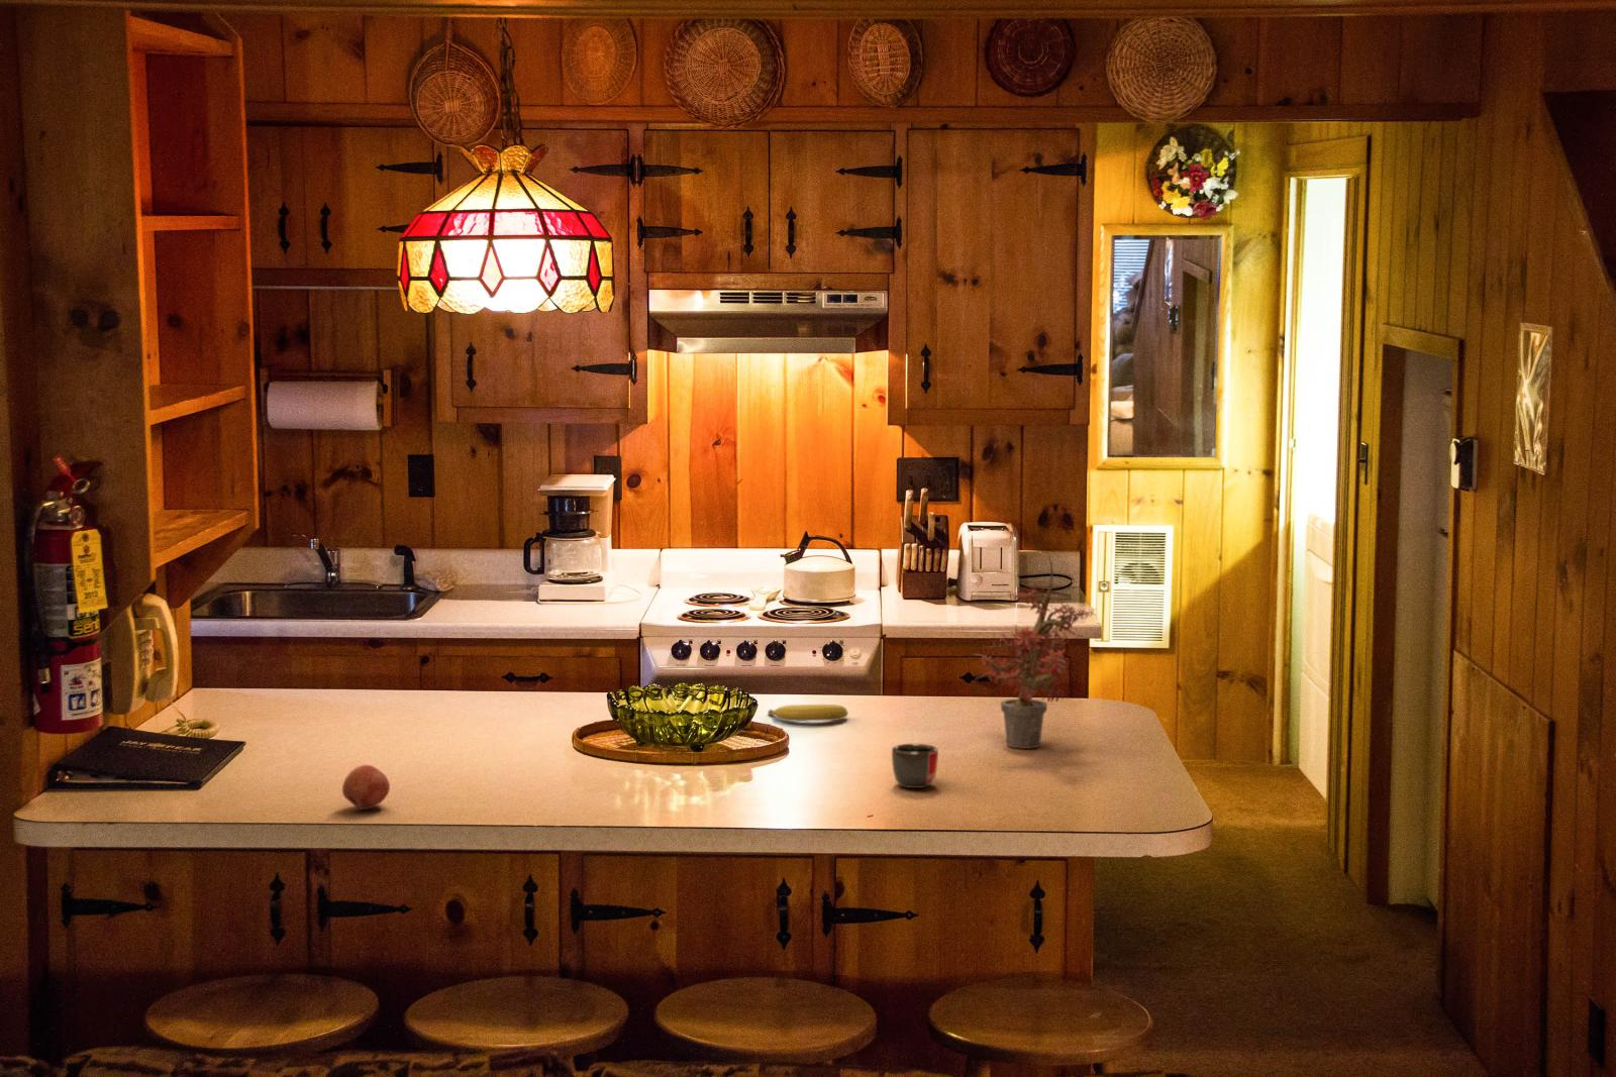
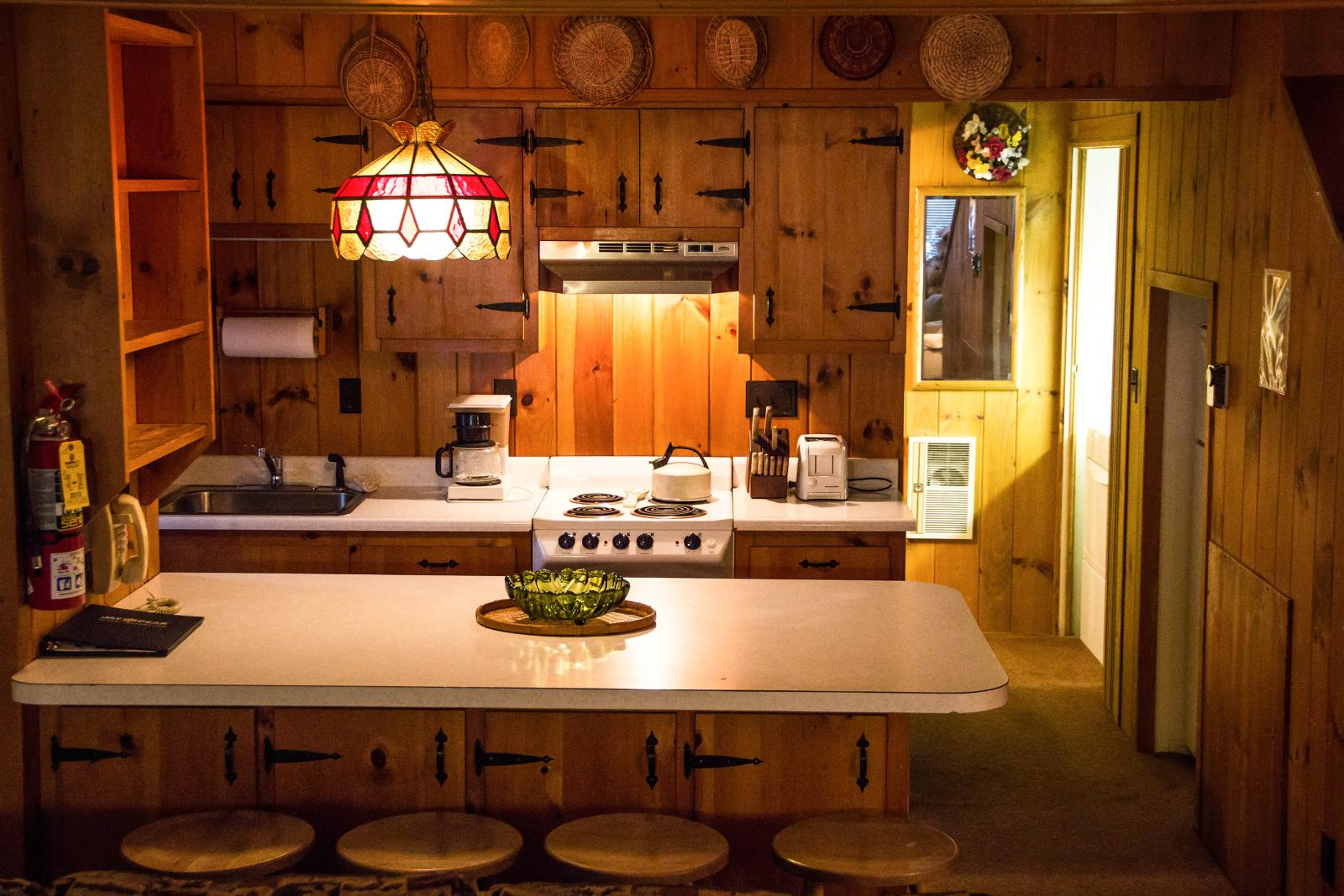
- potted plant [973,553,1095,750]
- mug [891,743,939,790]
- fruit [767,703,849,721]
- fruit [341,764,391,810]
